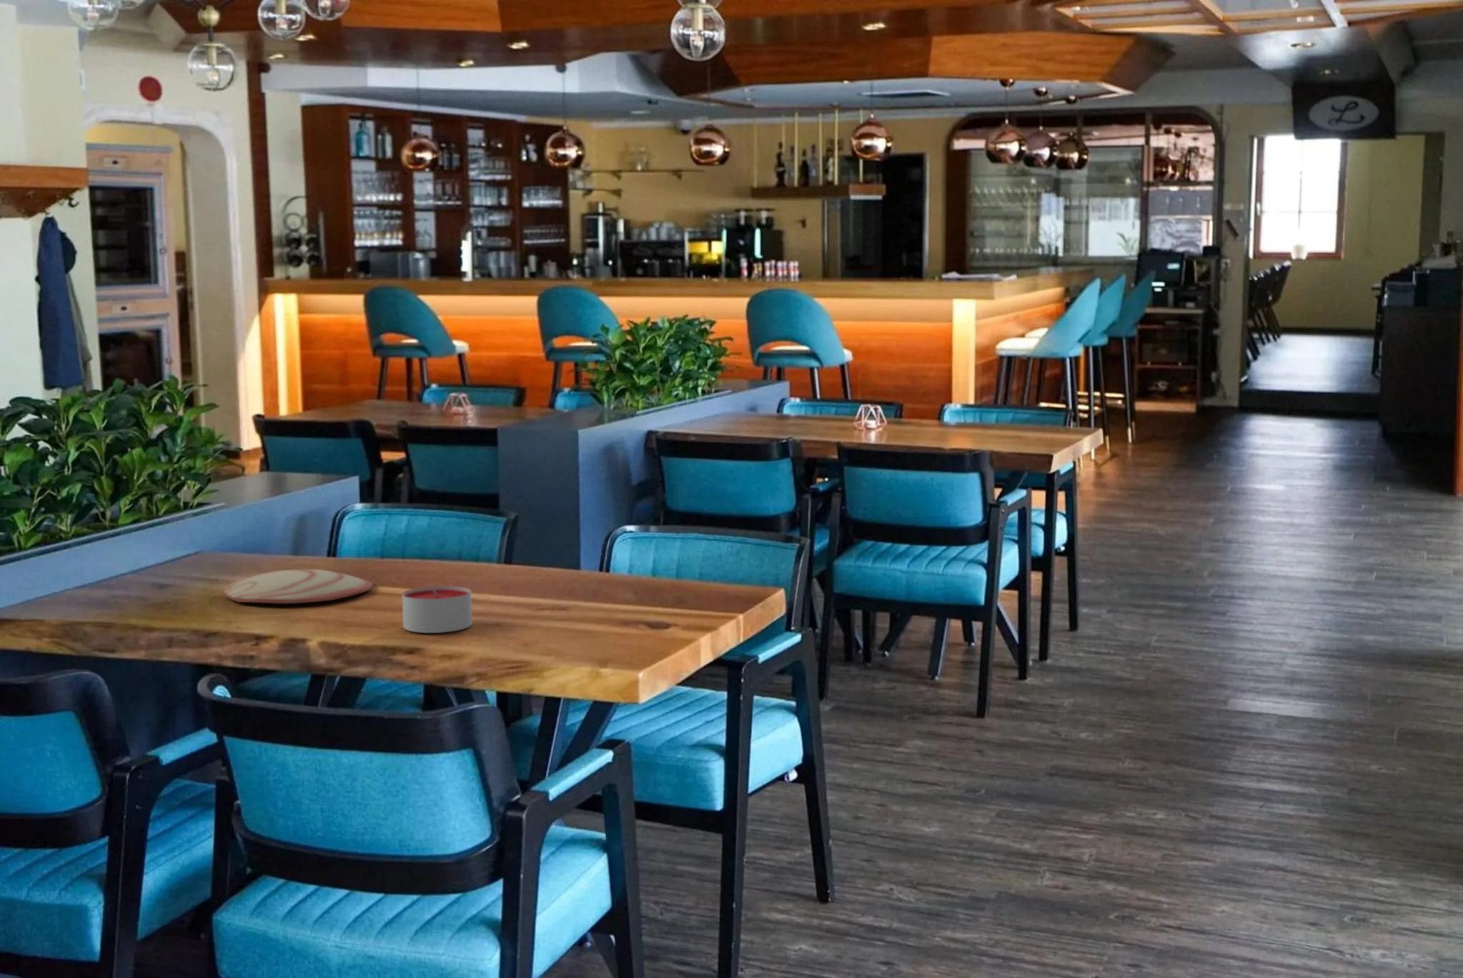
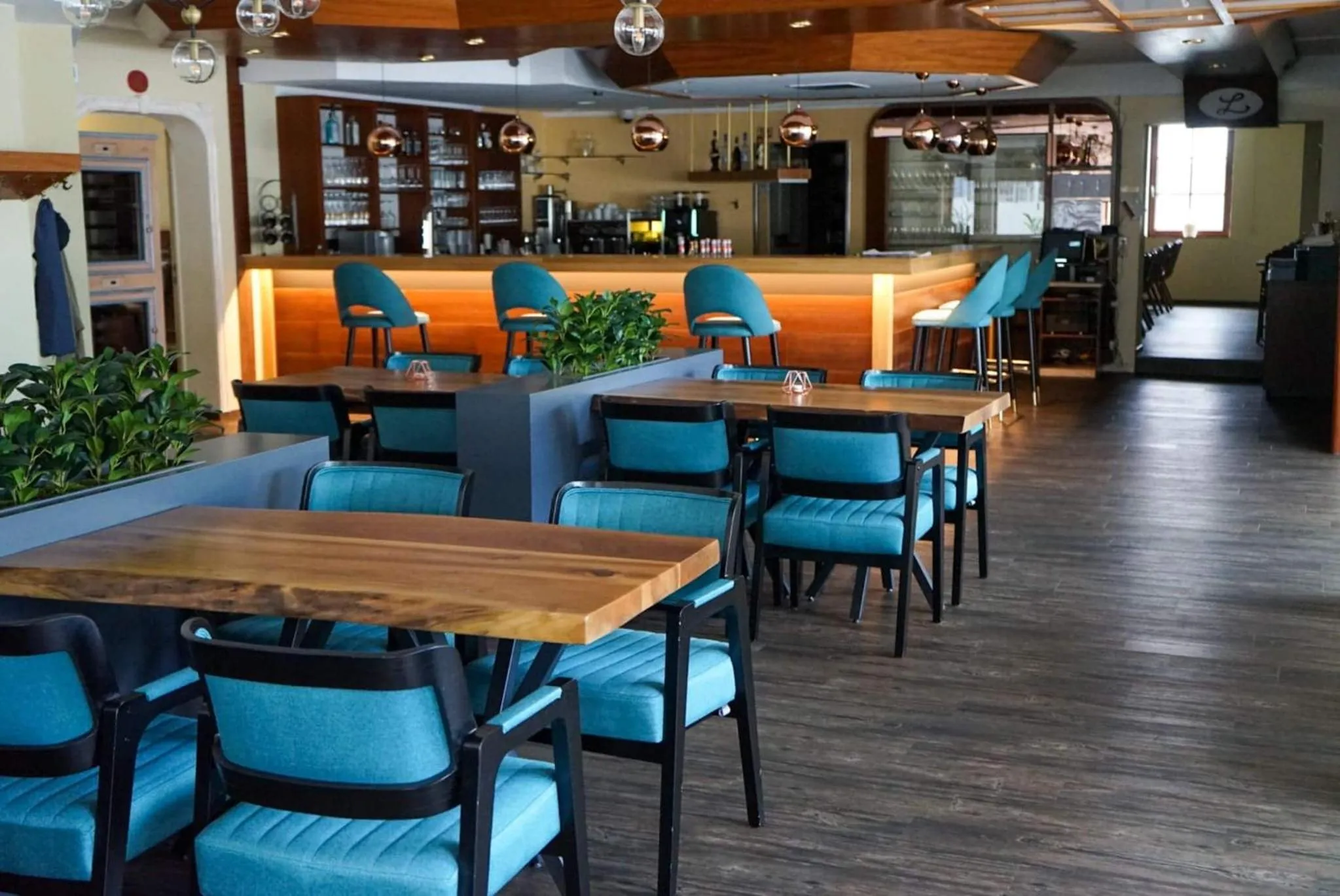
- plate [223,569,373,605]
- candle [401,585,473,634]
